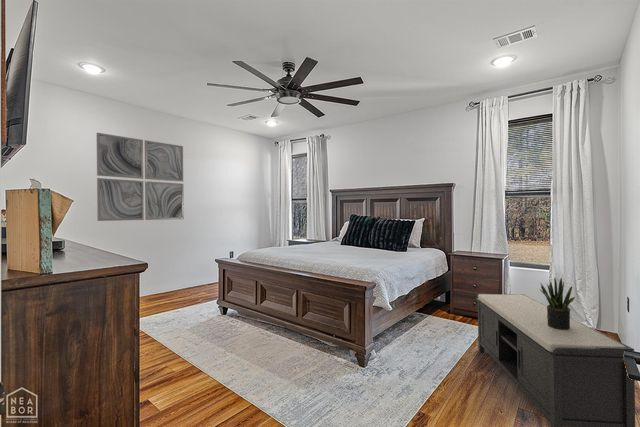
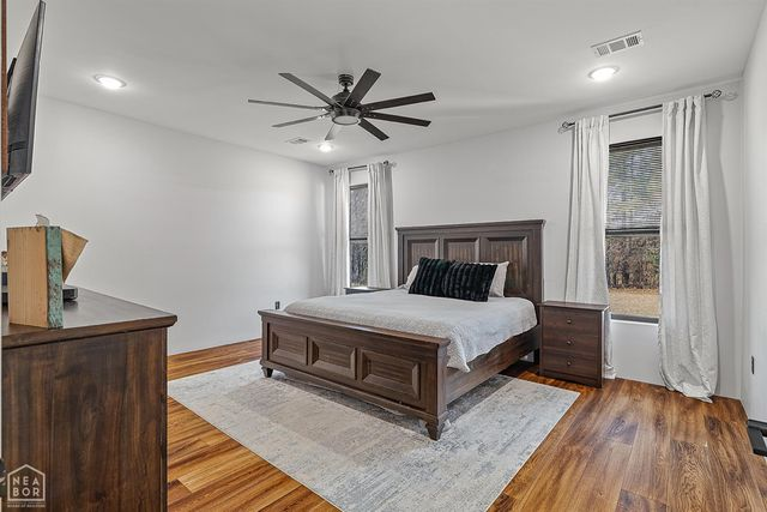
- bench [475,293,636,427]
- potted plant [539,277,576,330]
- wall art [96,132,185,222]
